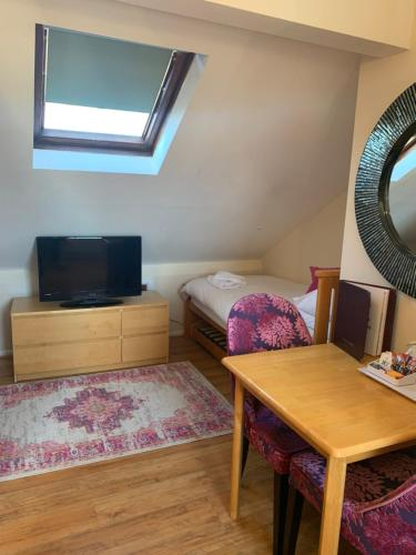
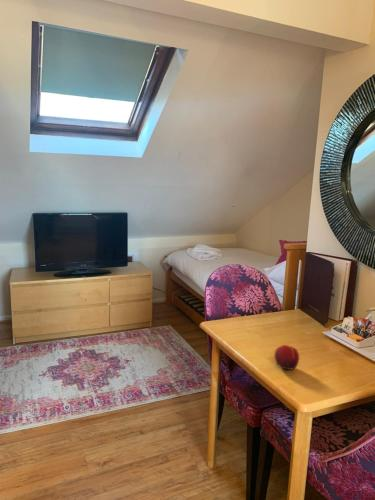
+ fruit [273,344,300,371]
